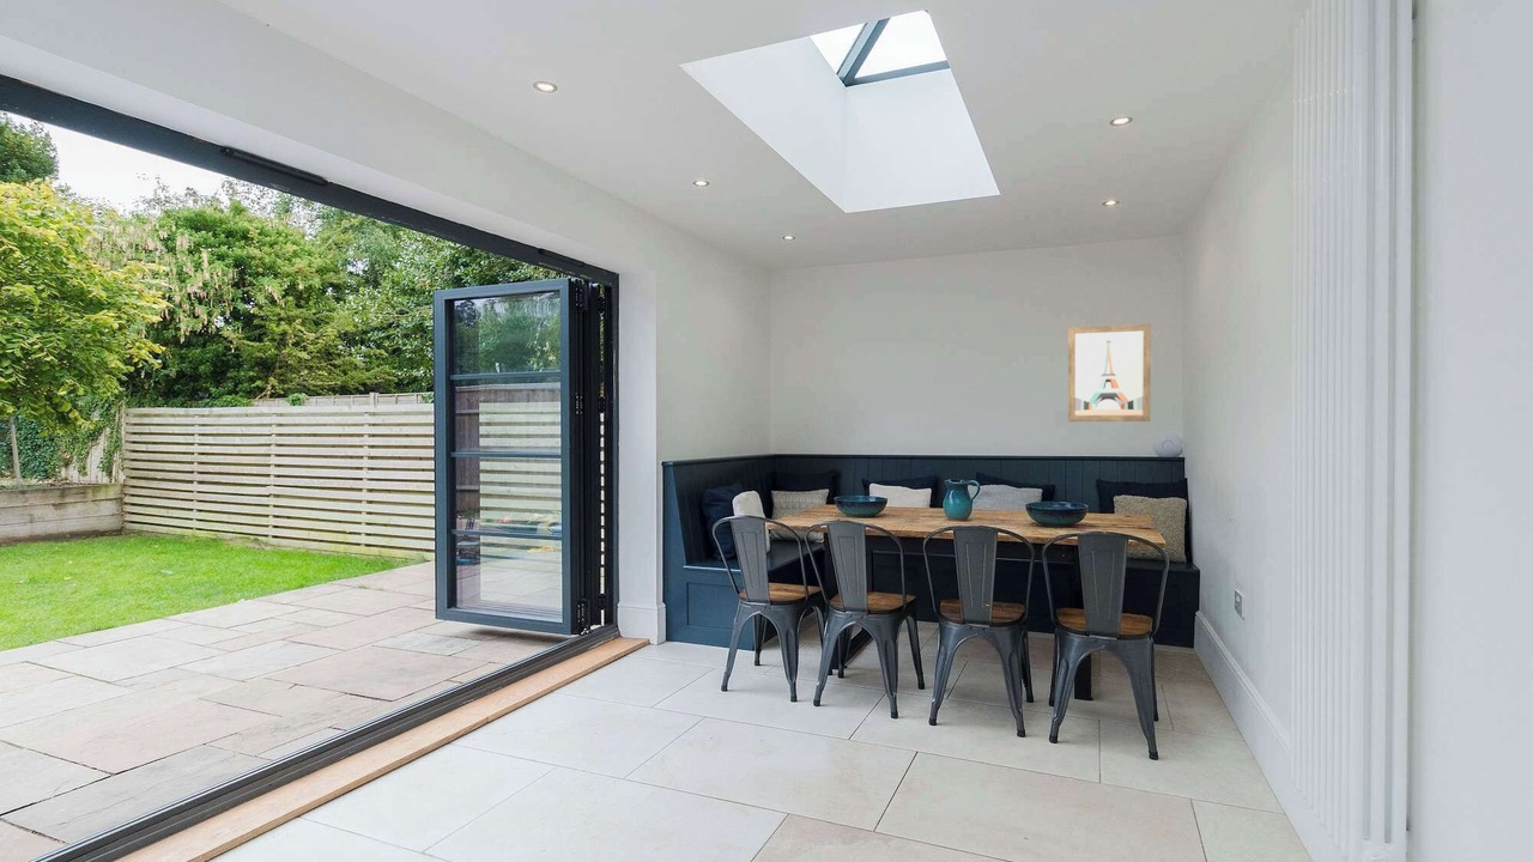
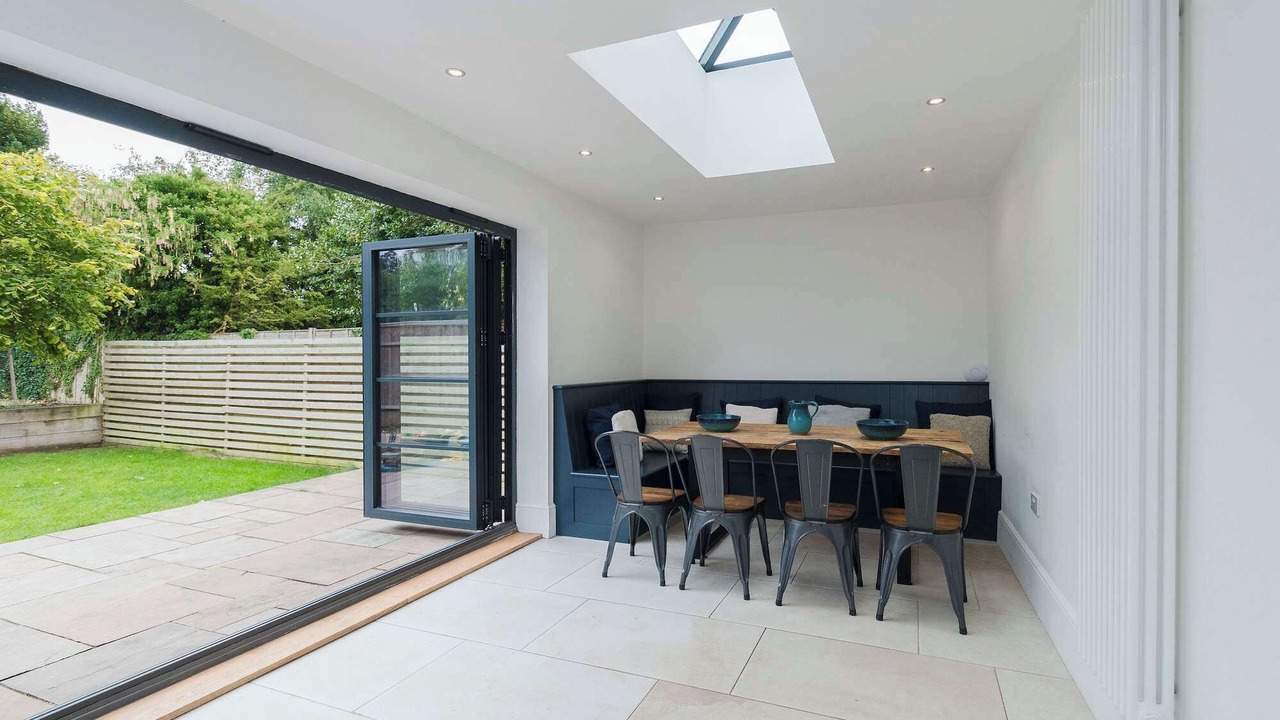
- wall art [1067,322,1152,423]
